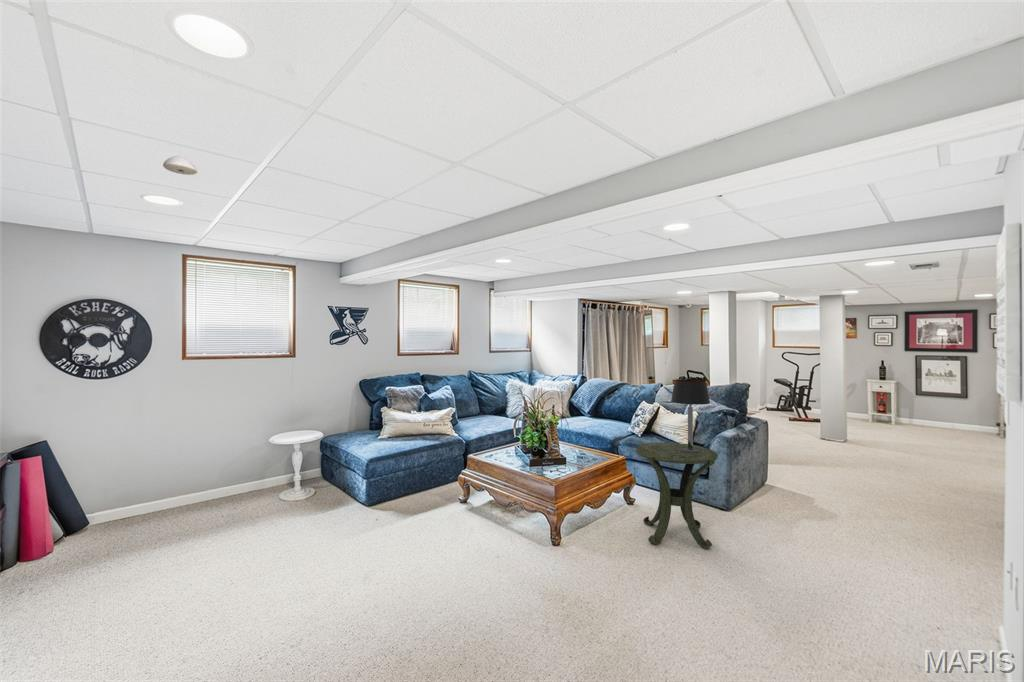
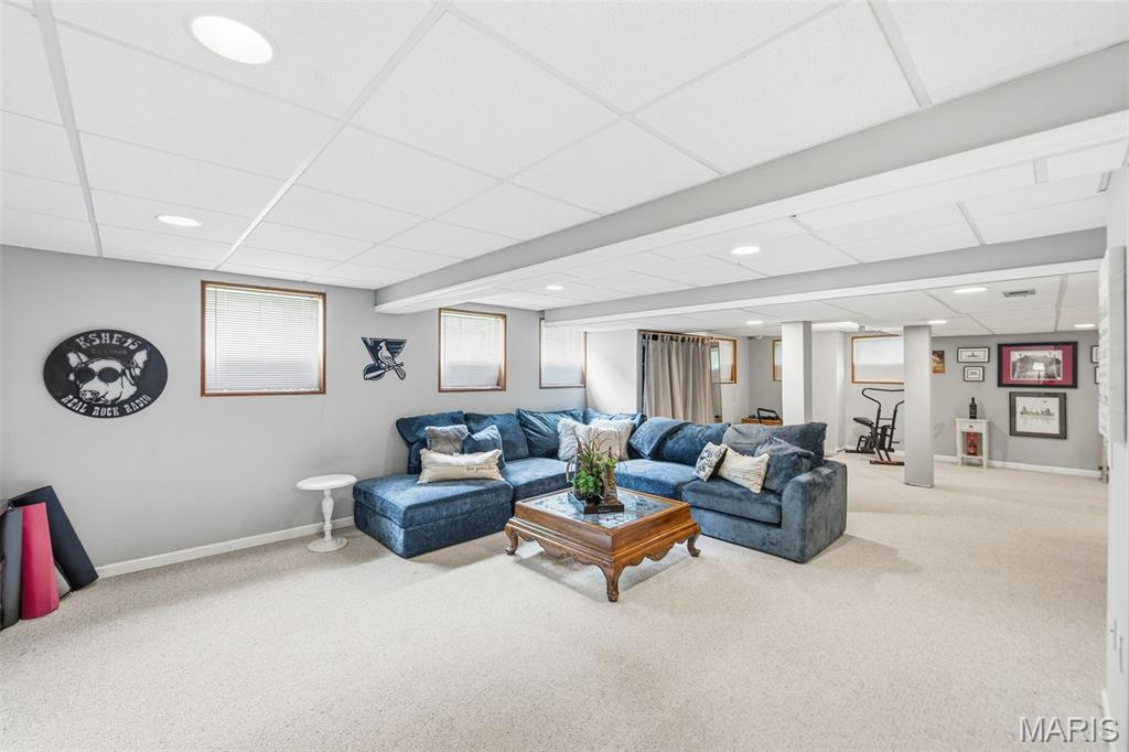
- side table [634,441,719,550]
- table lamp [670,378,711,453]
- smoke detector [162,155,198,176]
